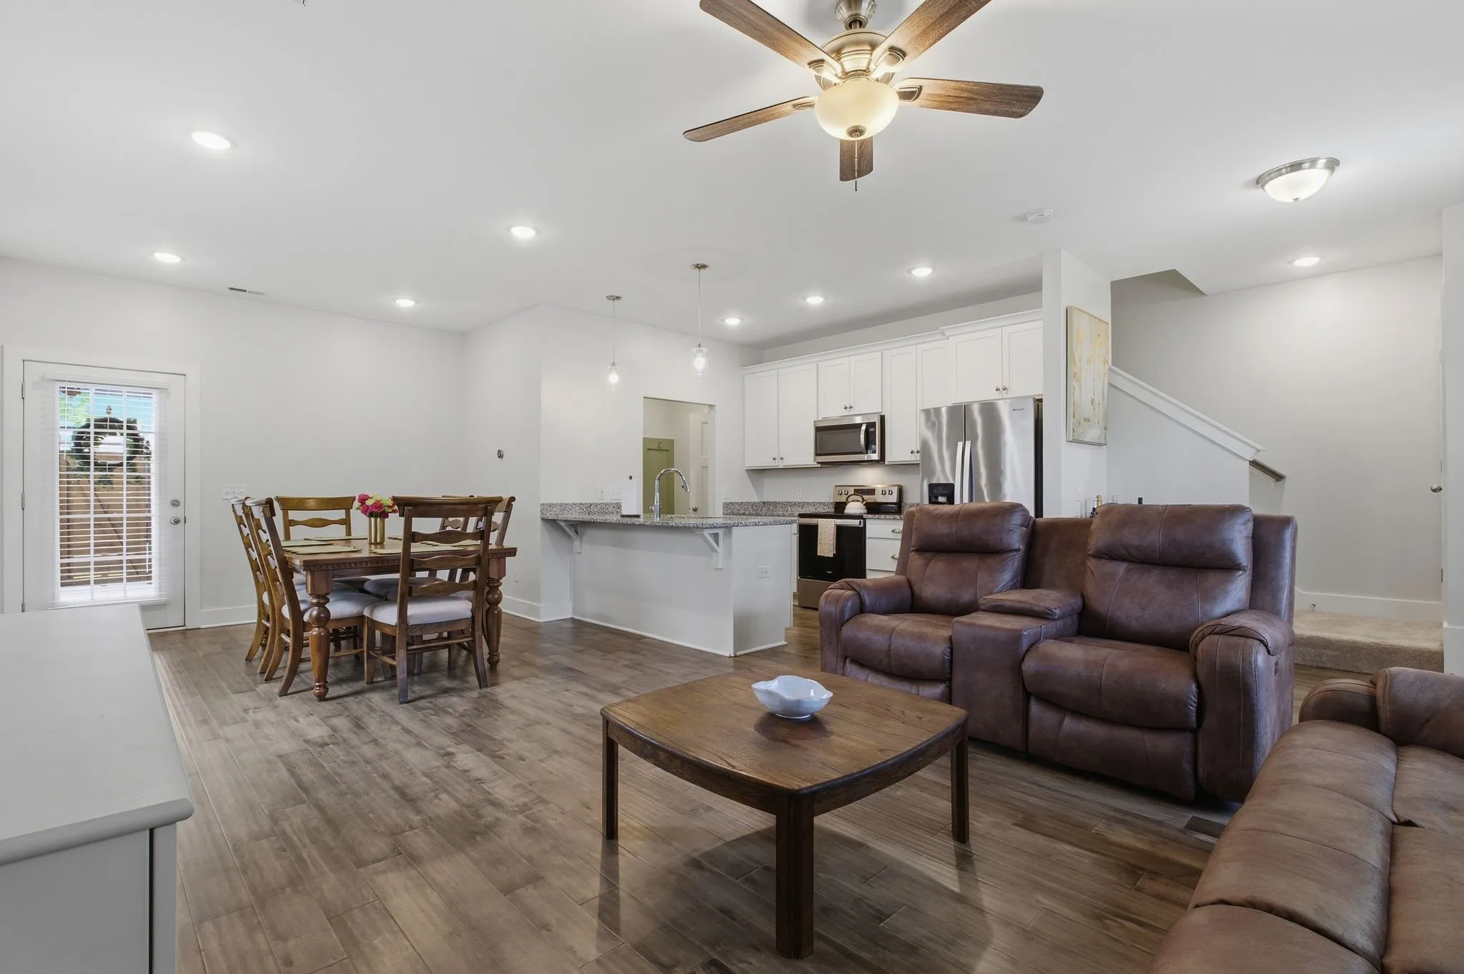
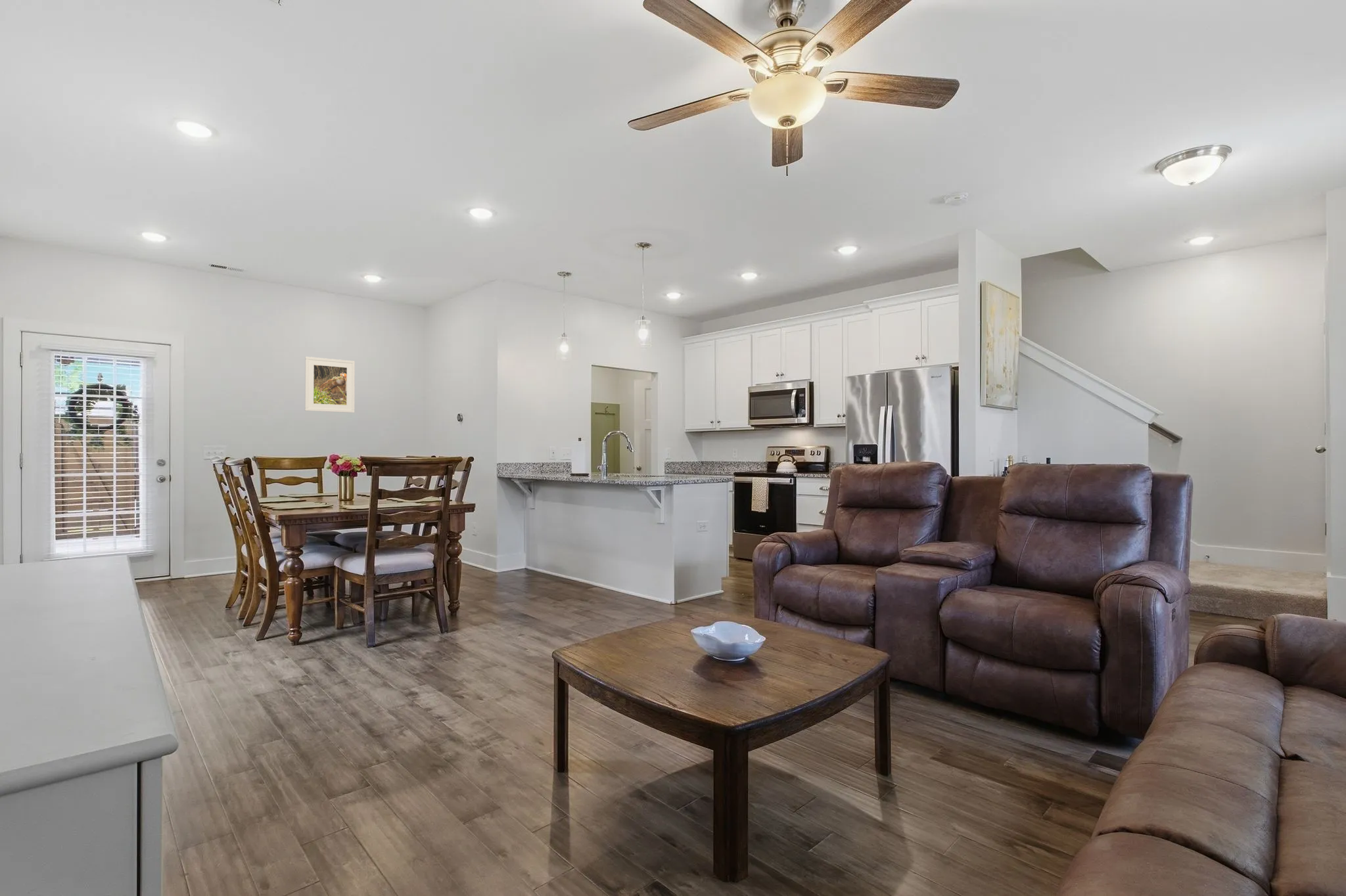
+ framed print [304,356,356,413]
